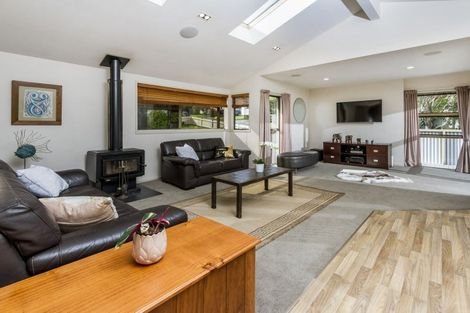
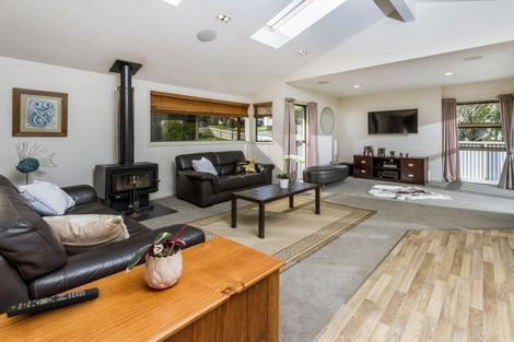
+ remote control [5,286,101,319]
